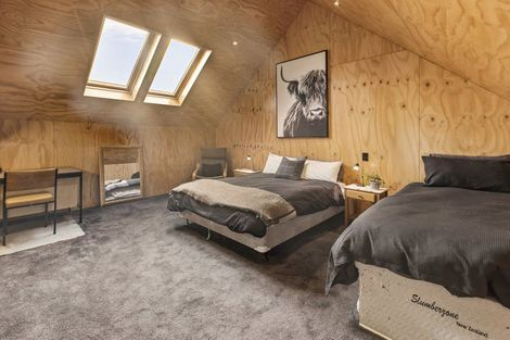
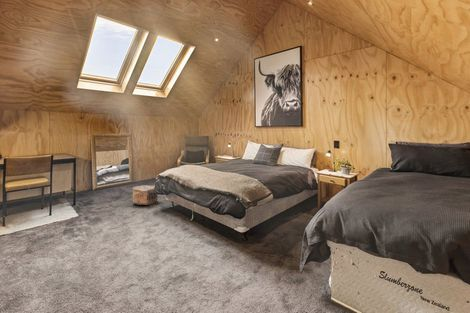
+ pouch [131,184,159,206]
